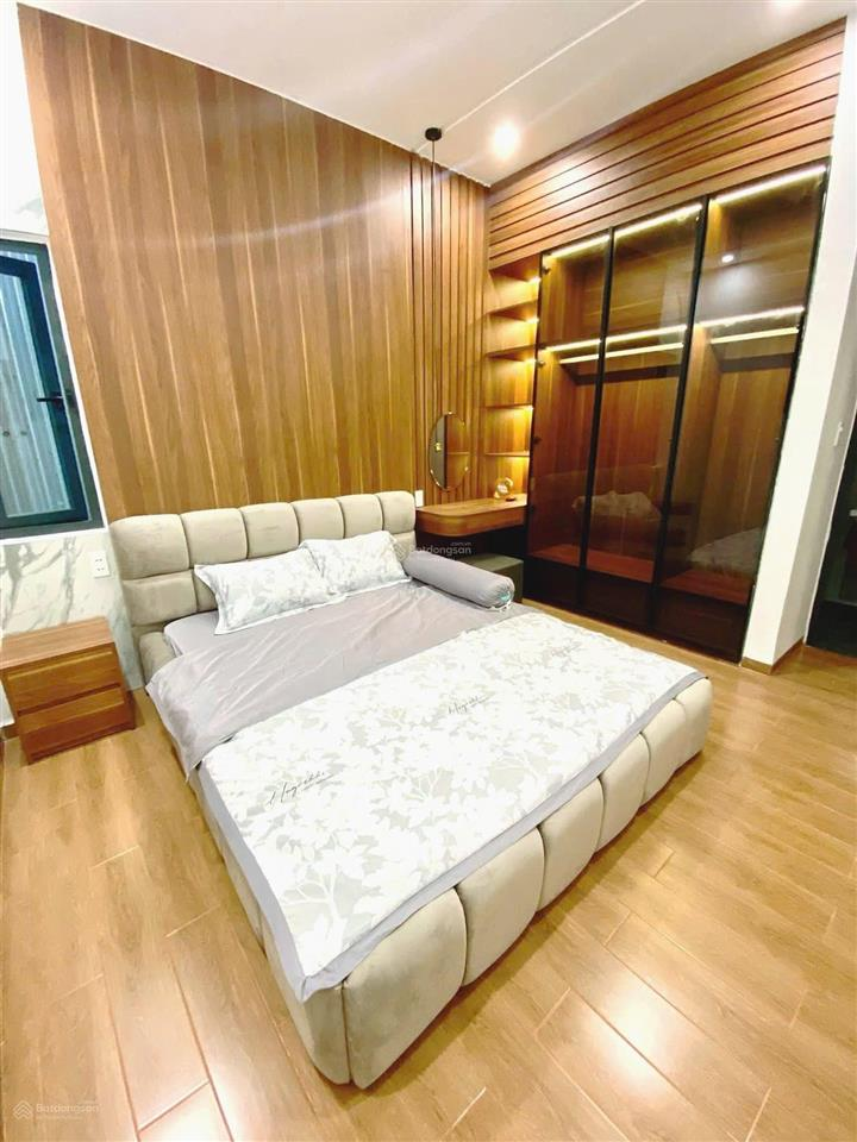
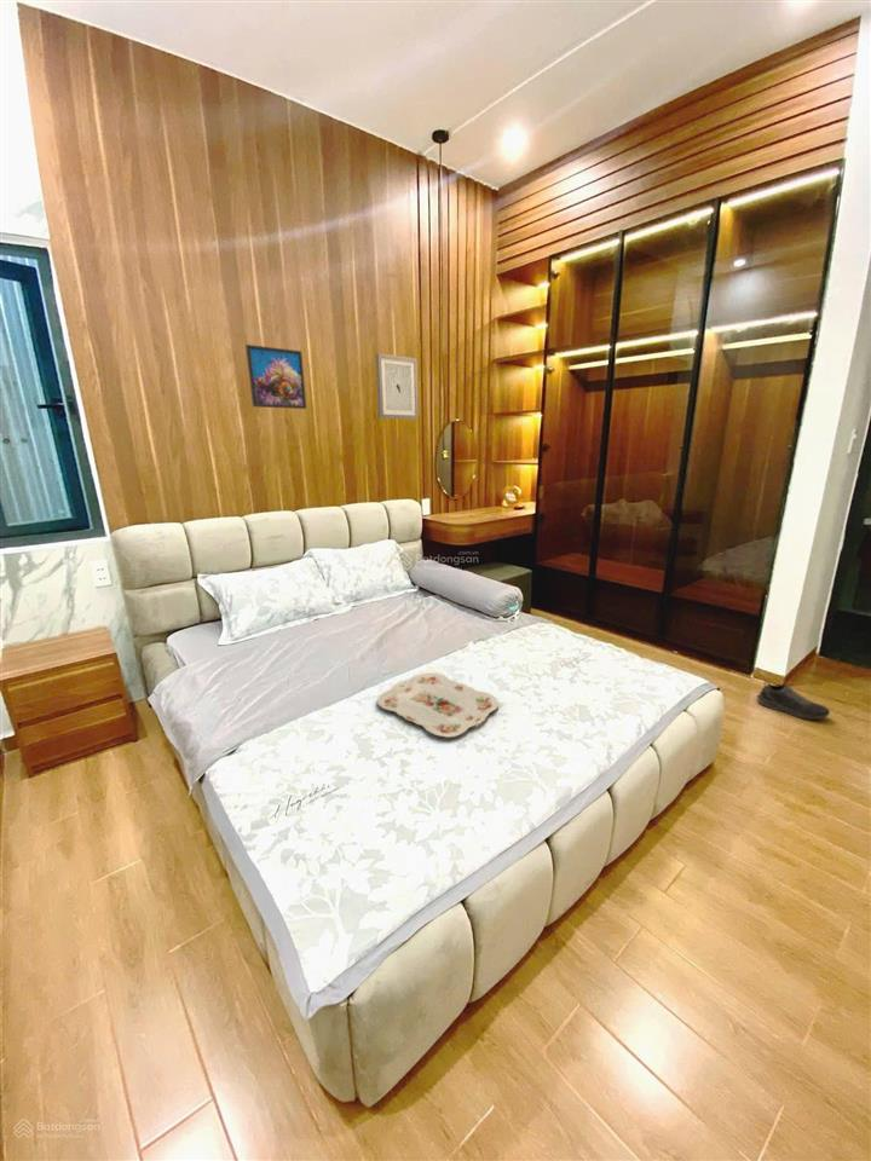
+ shoe [756,680,831,721]
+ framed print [244,343,307,410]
+ wall art [375,352,420,420]
+ serving tray [376,671,500,739]
